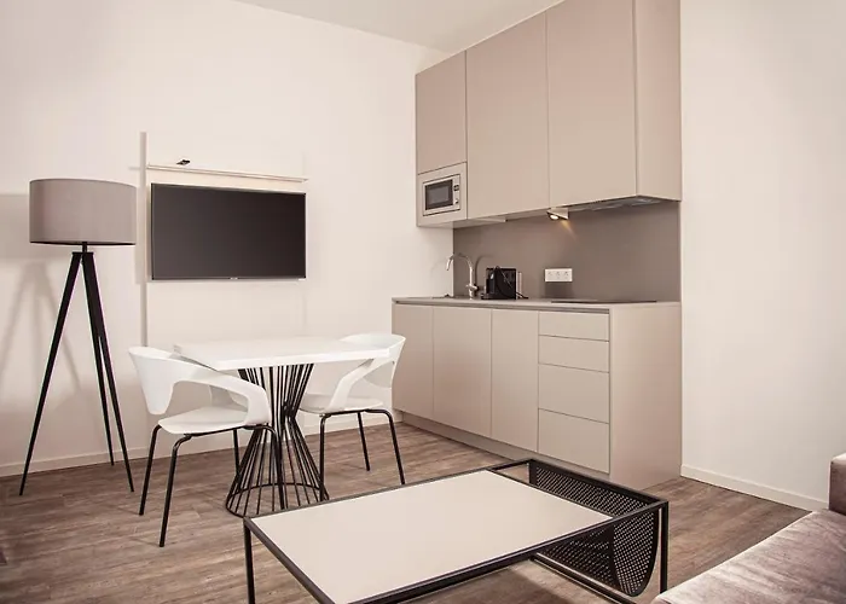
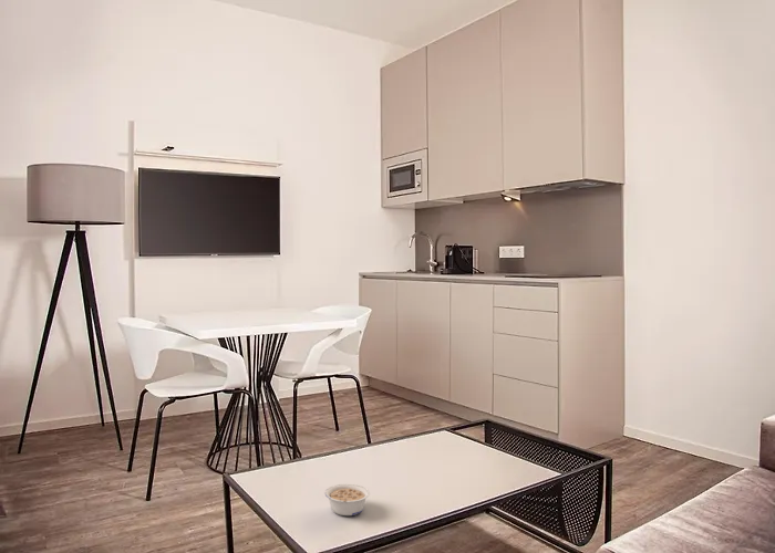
+ legume [323,483,371,517]
